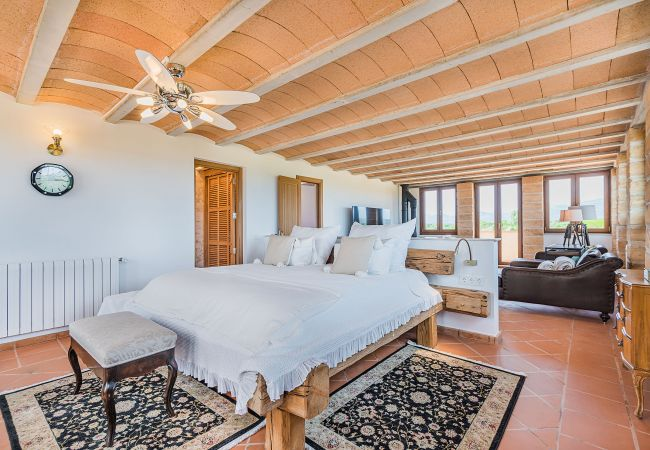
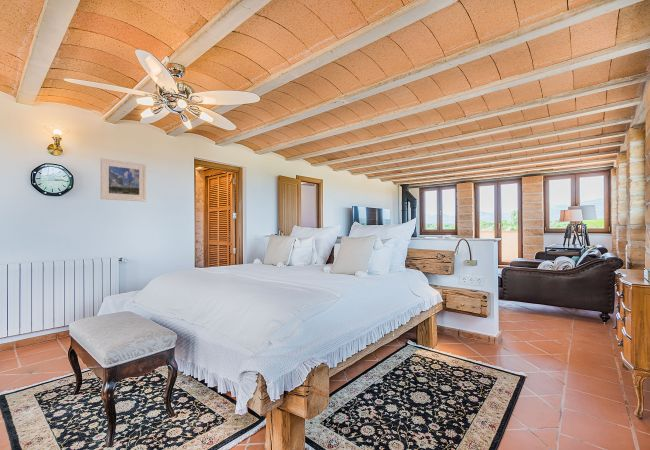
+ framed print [100,157,147,202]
